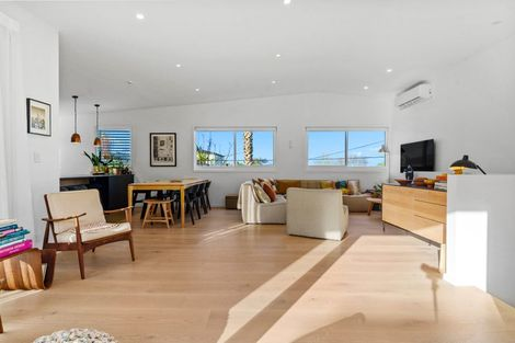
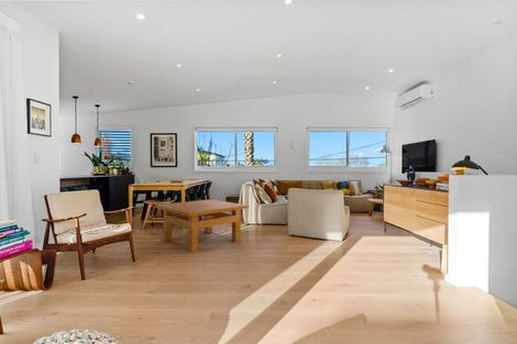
+ table [154,199,250,254]
